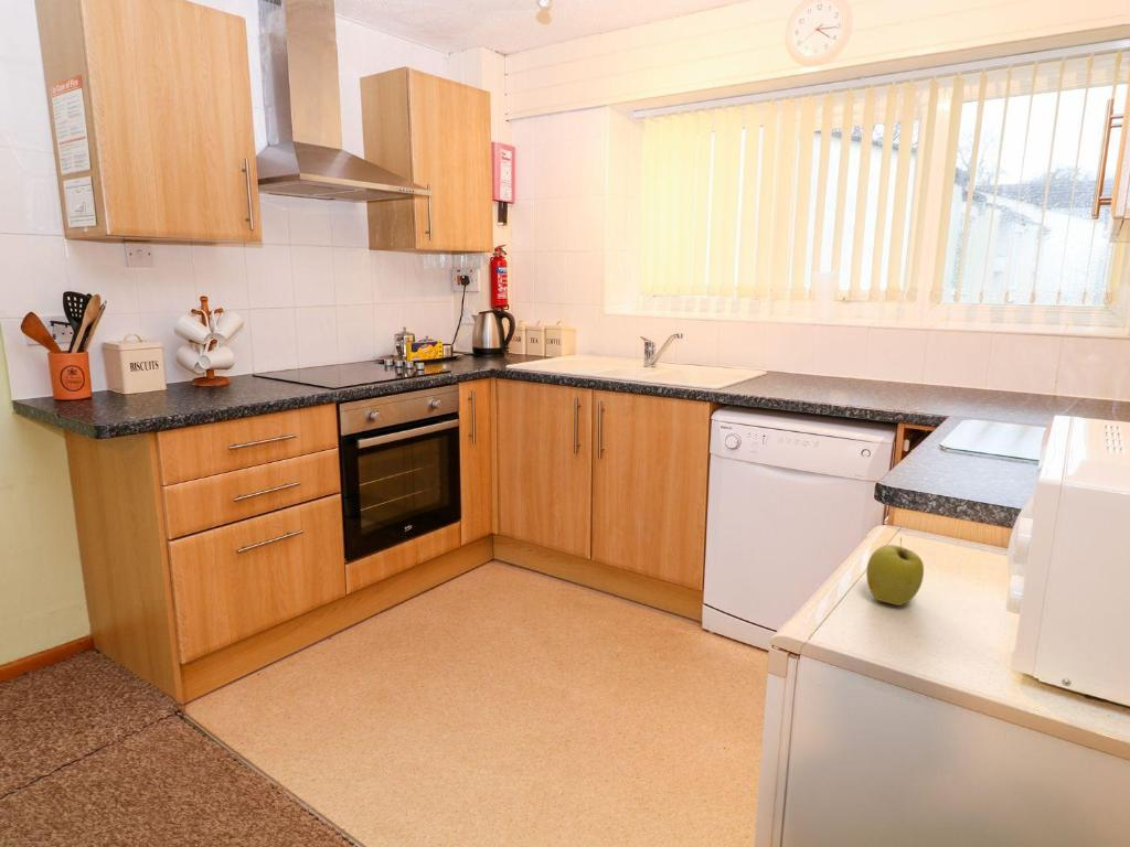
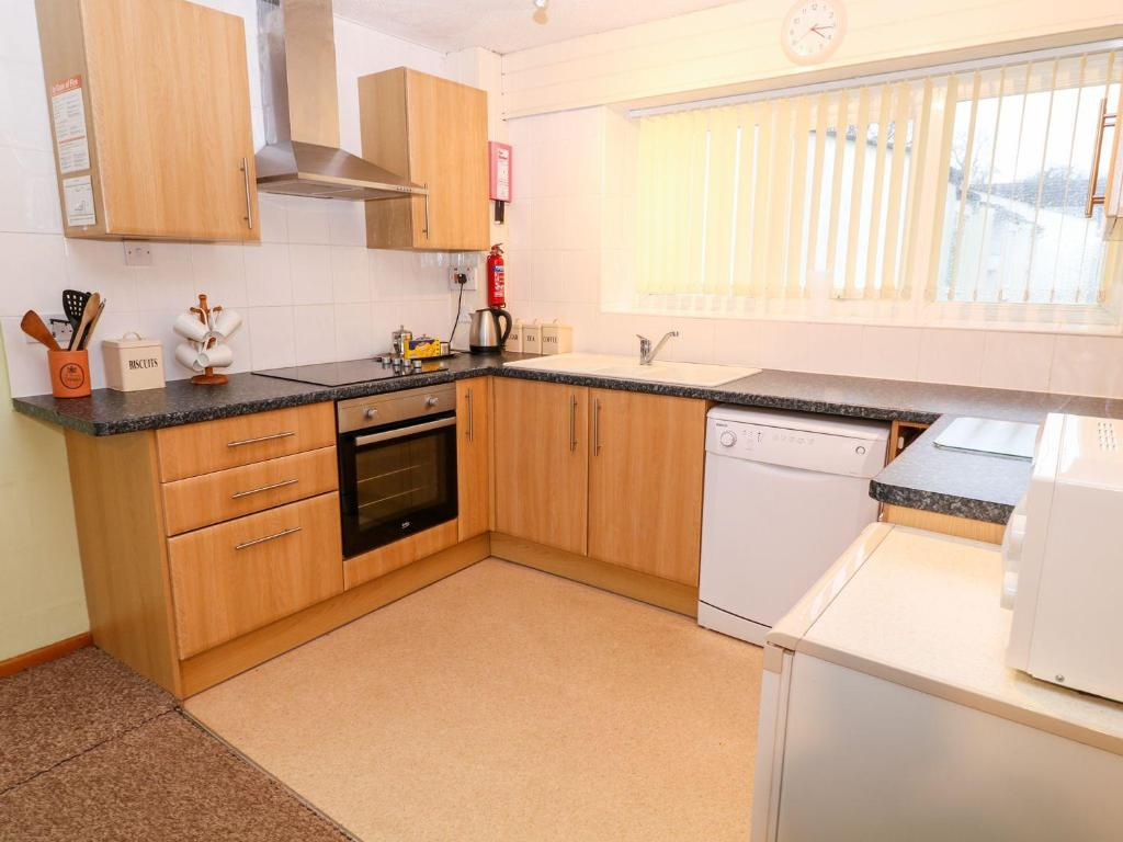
- apple [865,536,925,607]
